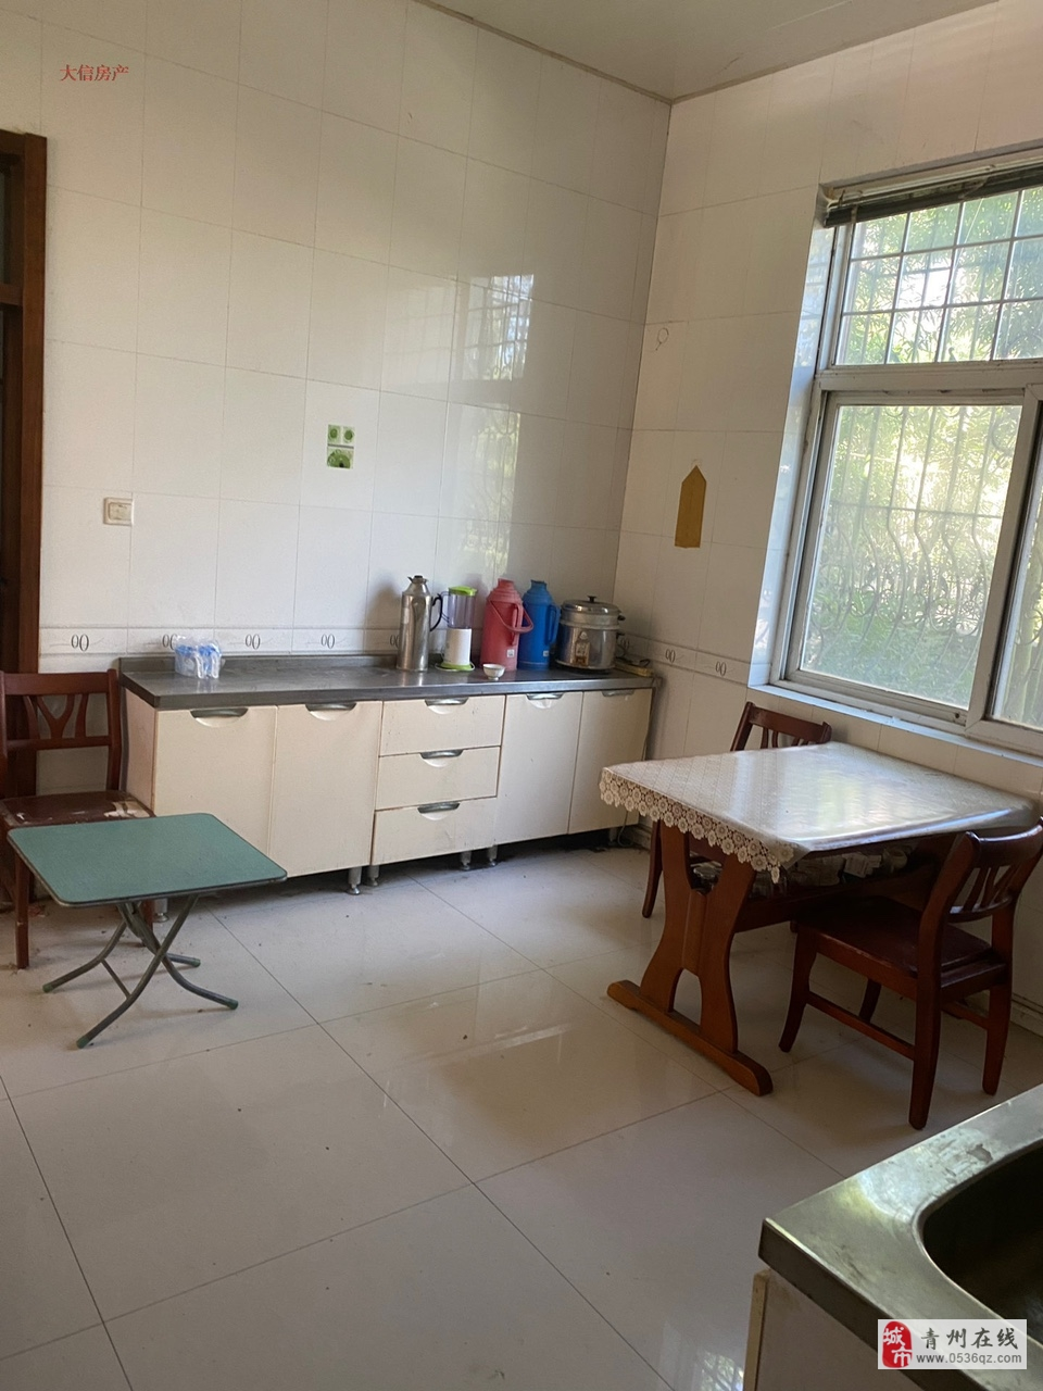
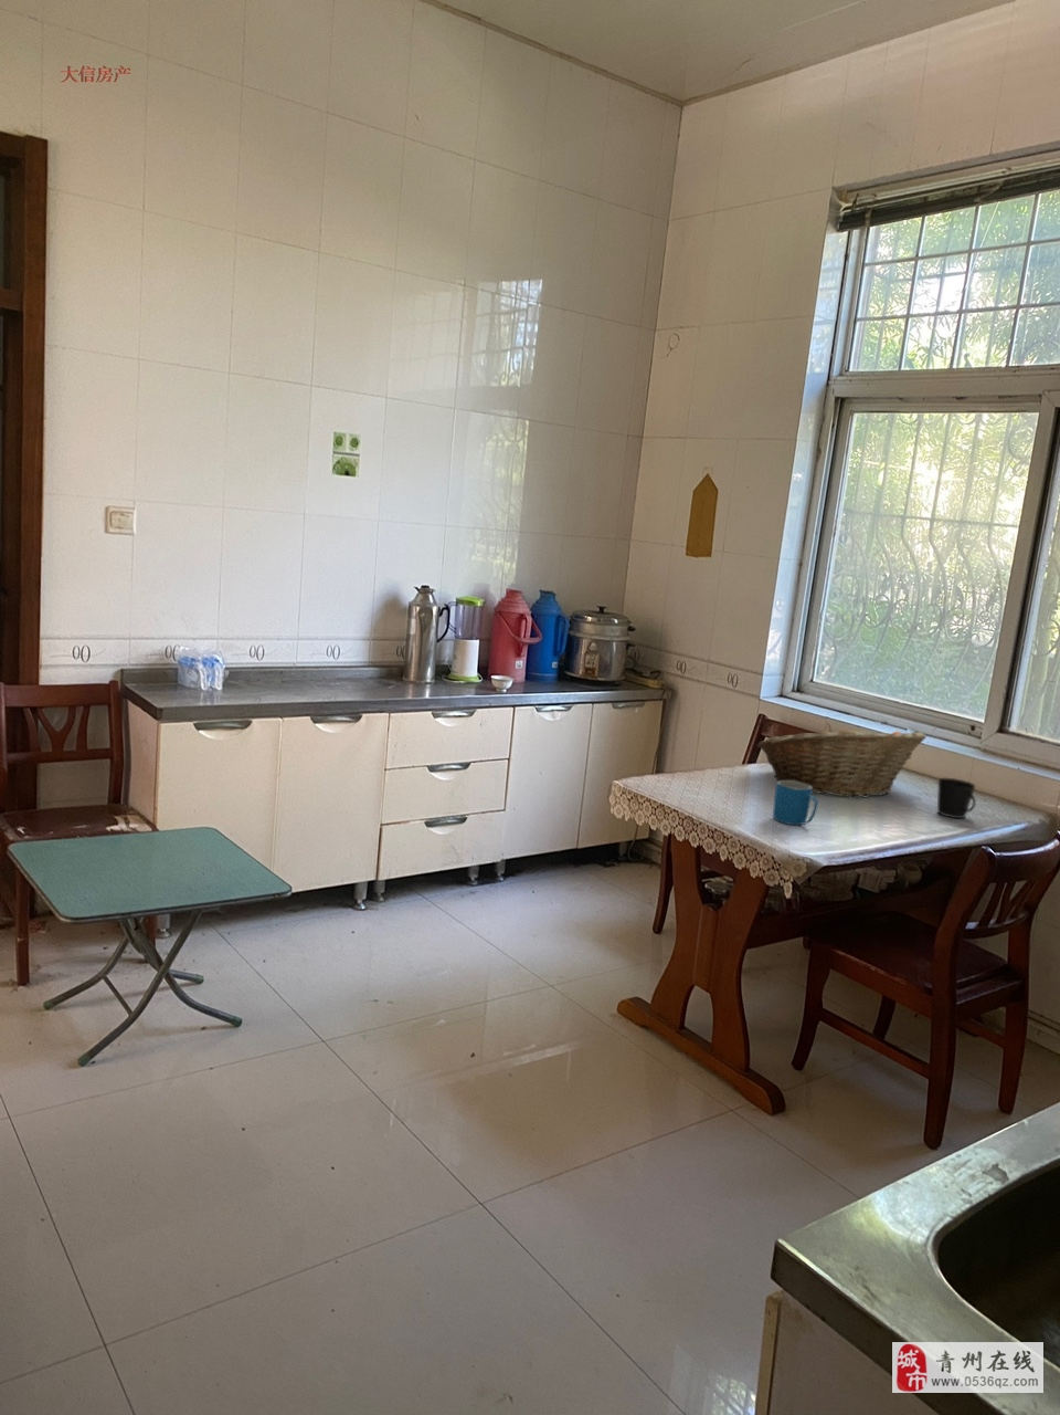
+ fruit basket [756,722,928,798]
+ mug [772,780,819,826]
+ cup [936,778,978,819]
